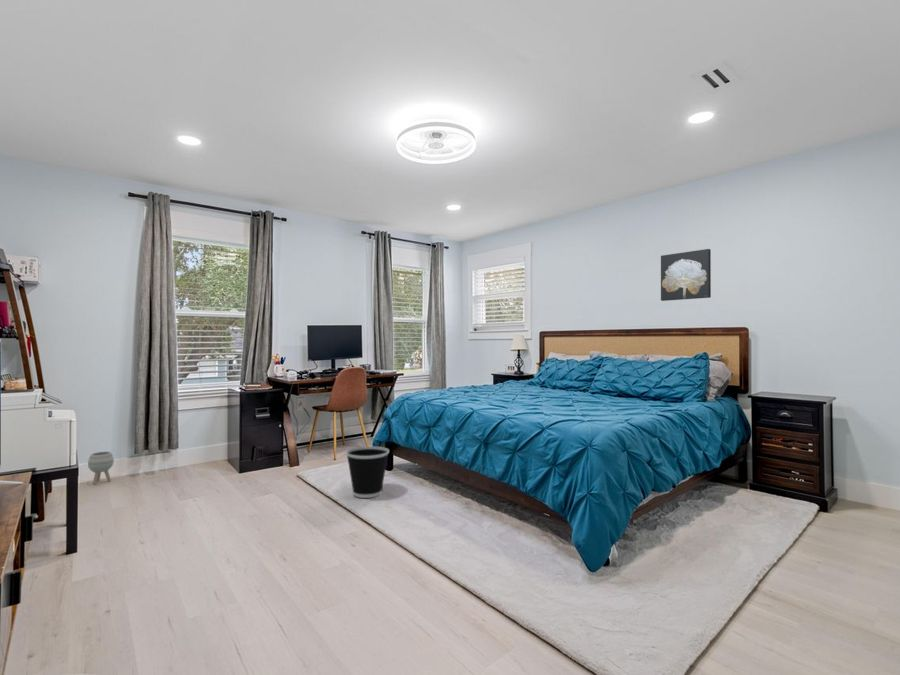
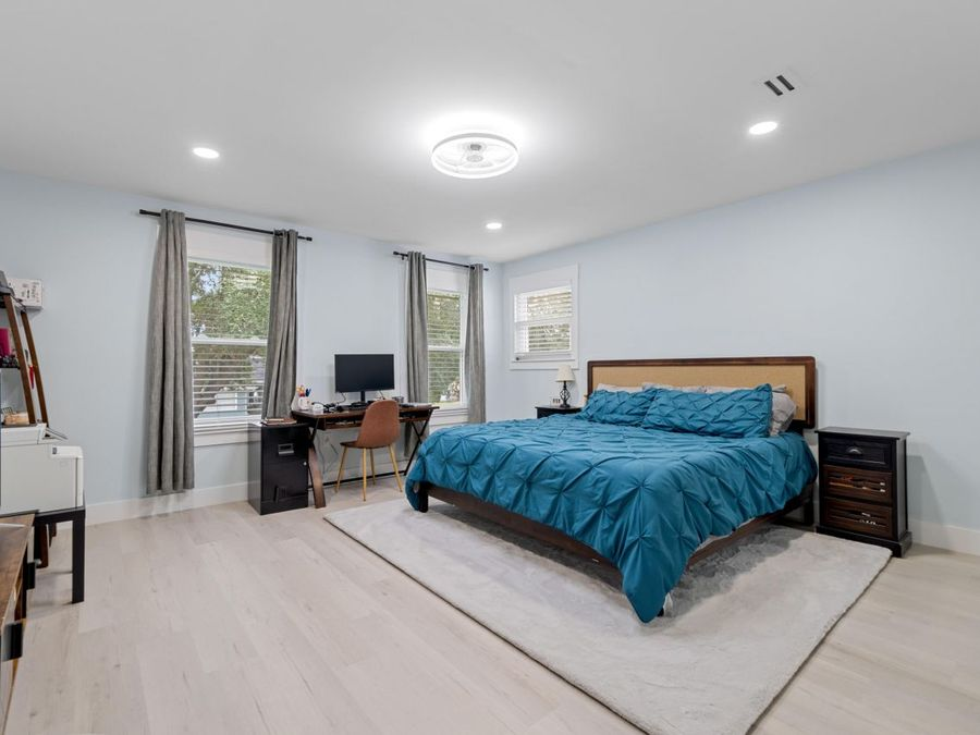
- wall art [660,248,712,302]
- wastebasket [345,445,390,499]
- planter [87,451,115,485]
